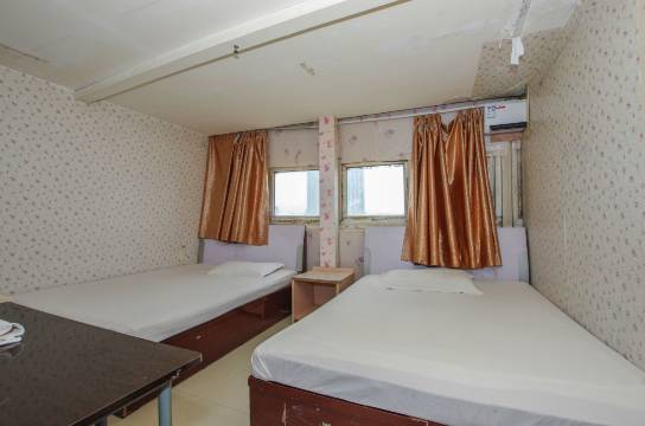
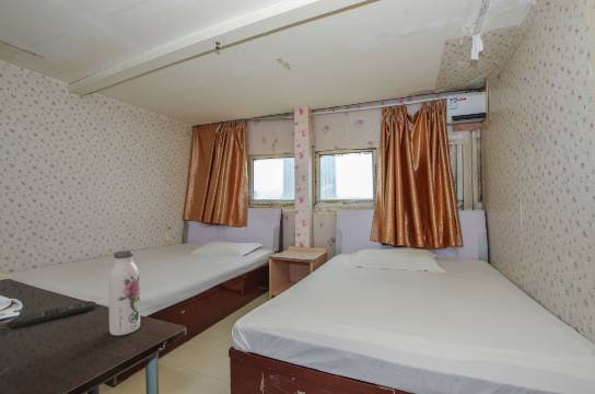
+ remote control [9,300,97,329]
+ water bottle [107,250,141,336]
